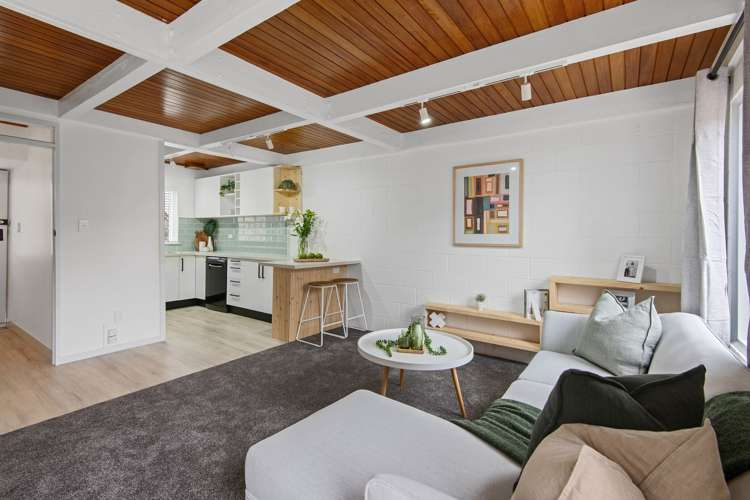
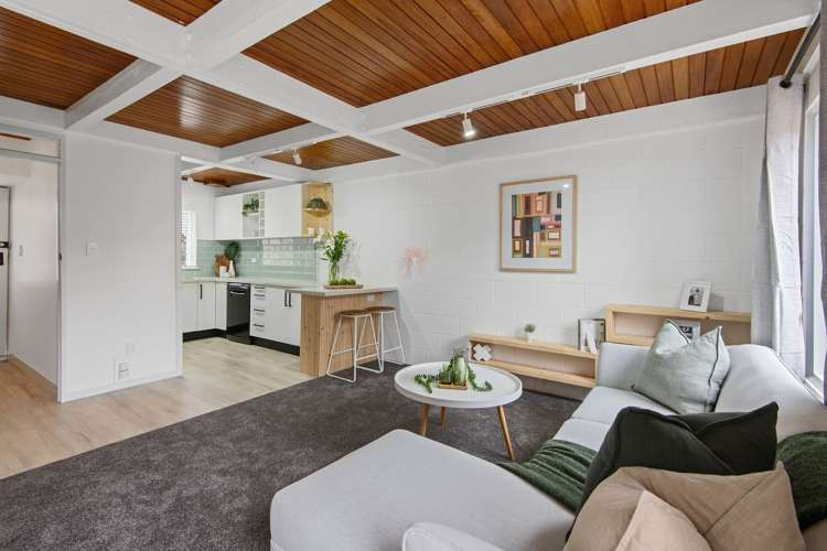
+ wall sculpture [395,239,431,284]
